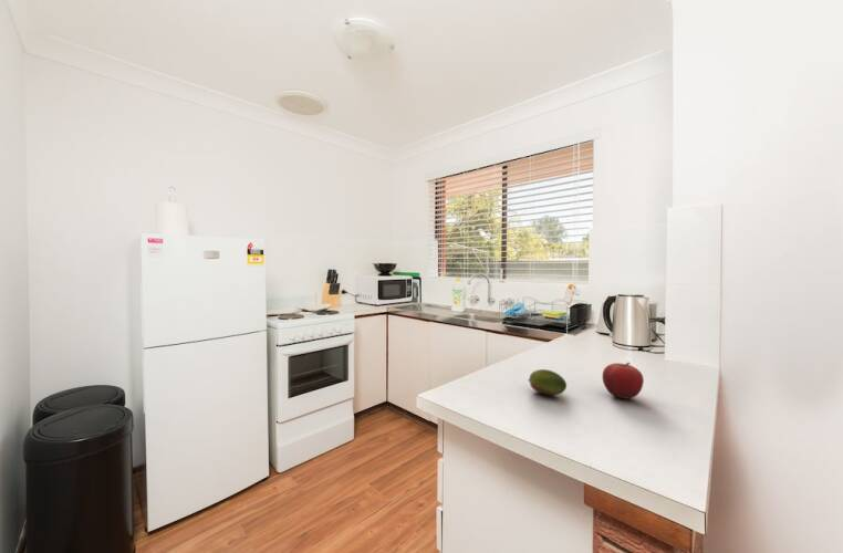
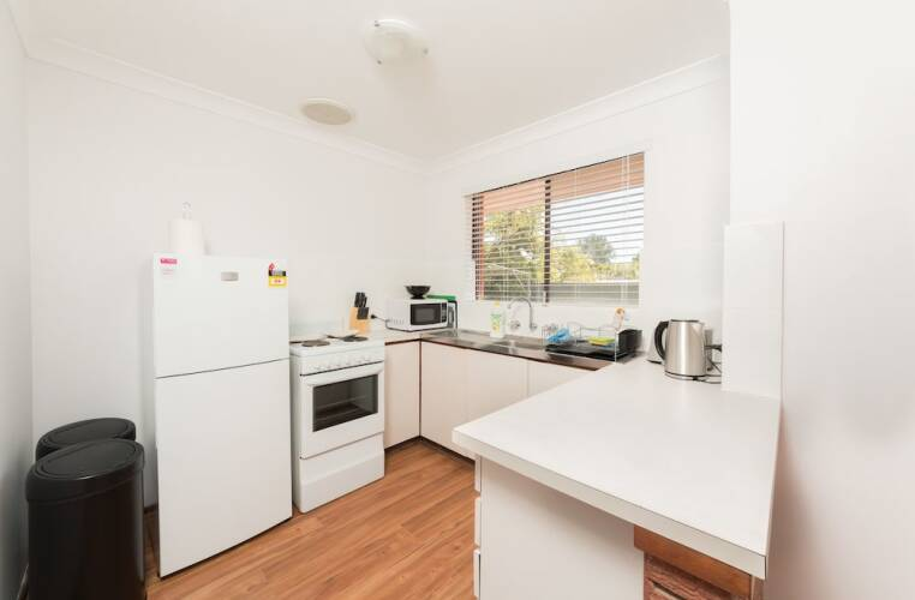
- fruit [528,368,568,396]
- fruit [601,361,645,400]
